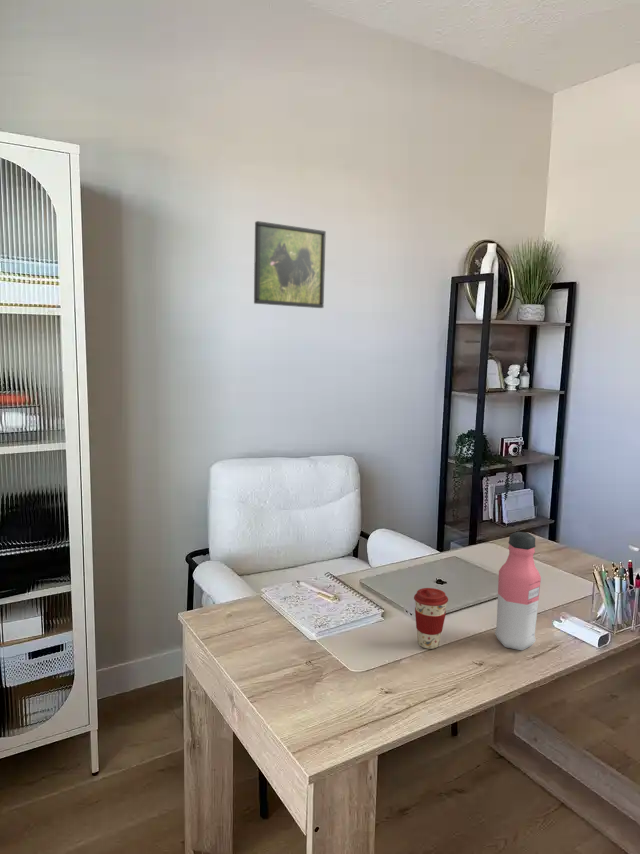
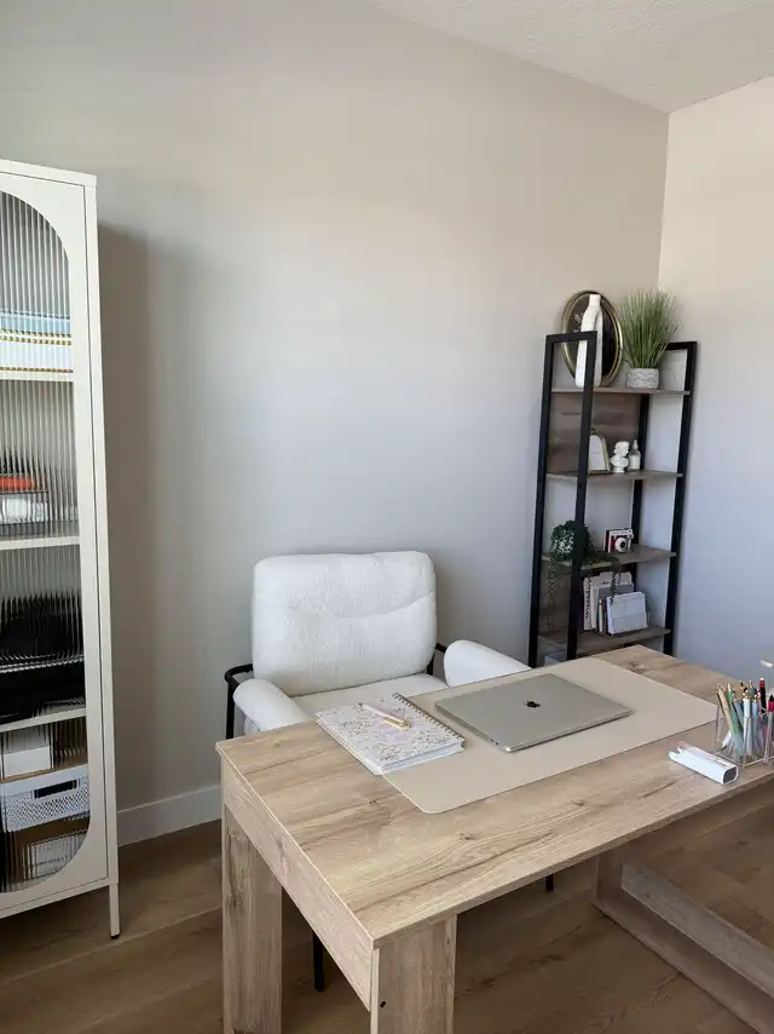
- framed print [253,220,327,309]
- water bottle [494,531,542,651]
- coffee cup [413,587,449,650]
